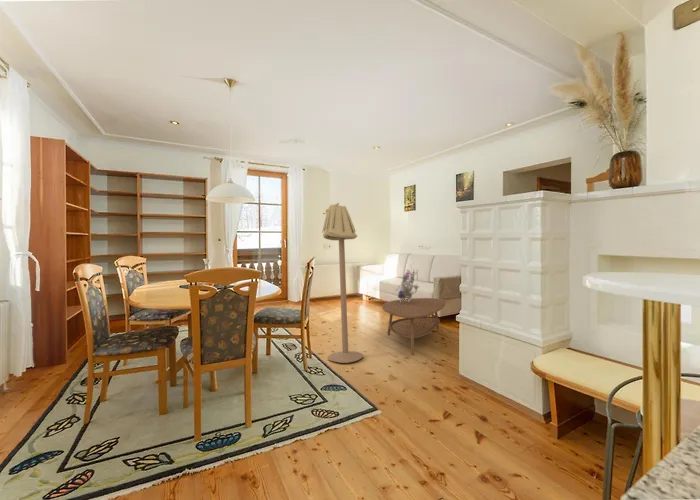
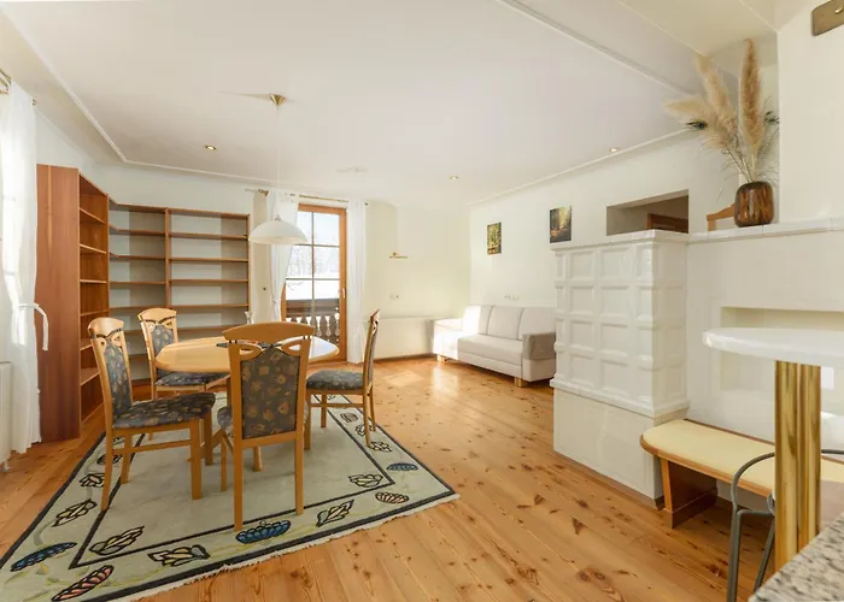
- bouquet [394,261,429,302]
- coffee table [381,297,447,356]
- floor lamp [321,202,364,364]
